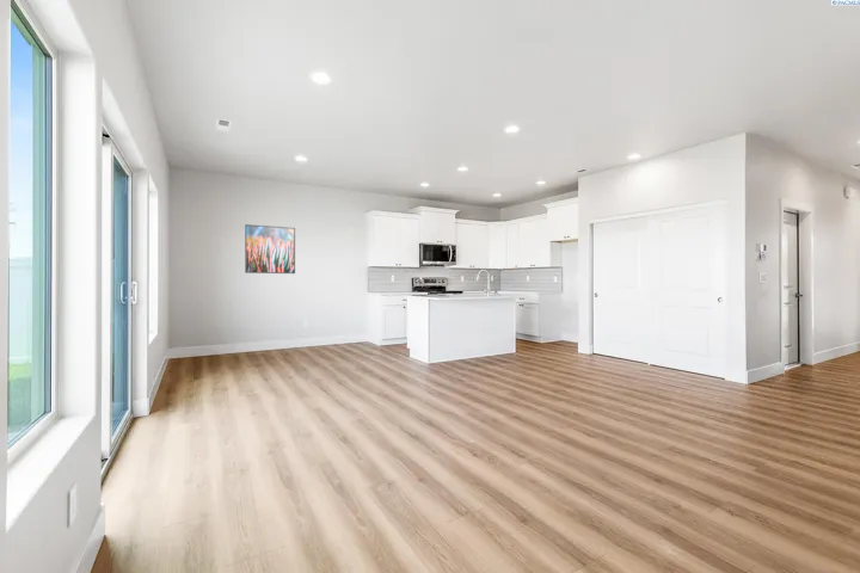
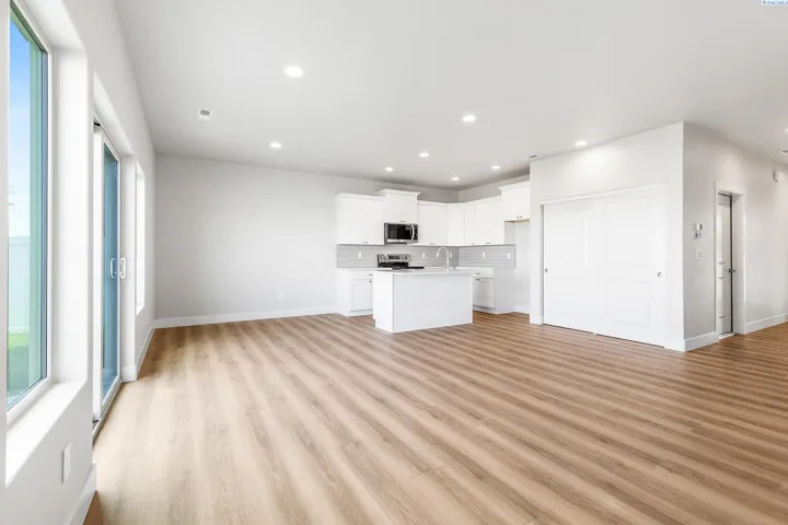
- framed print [244,223,296,275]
